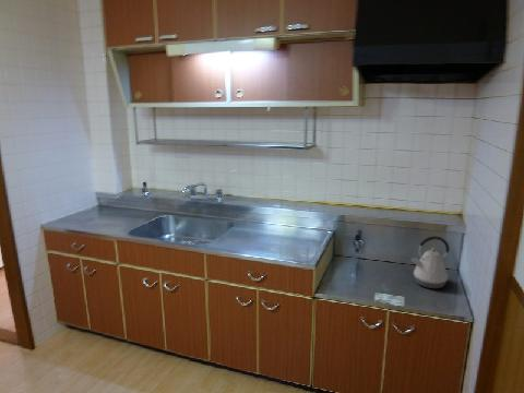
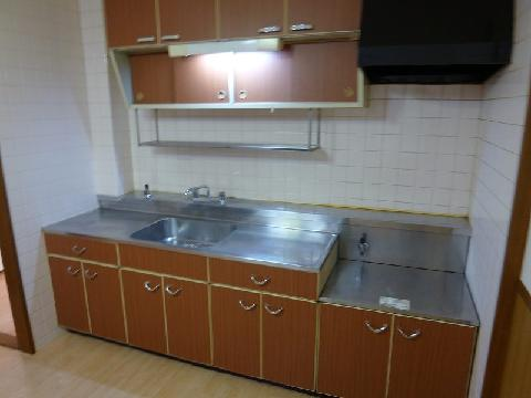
- kettle [410,235,451,289]
